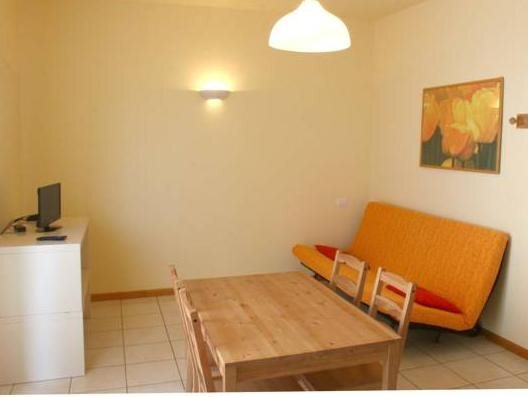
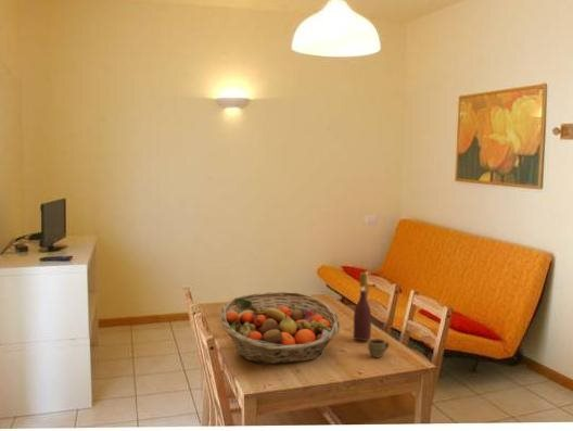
+ wine bottle [353,271,372,342]
+ fruit basket [219,291,341,366]
+ cup [367,338,391,358]
